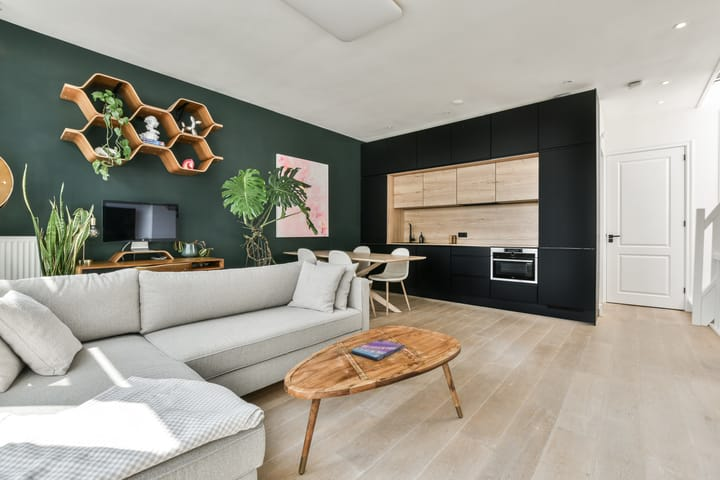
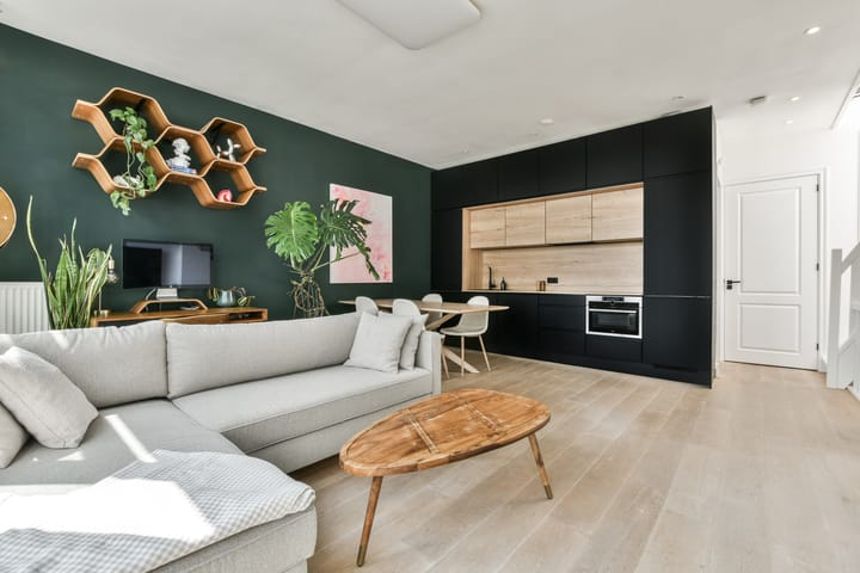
- video game case [350,338,406,361]
